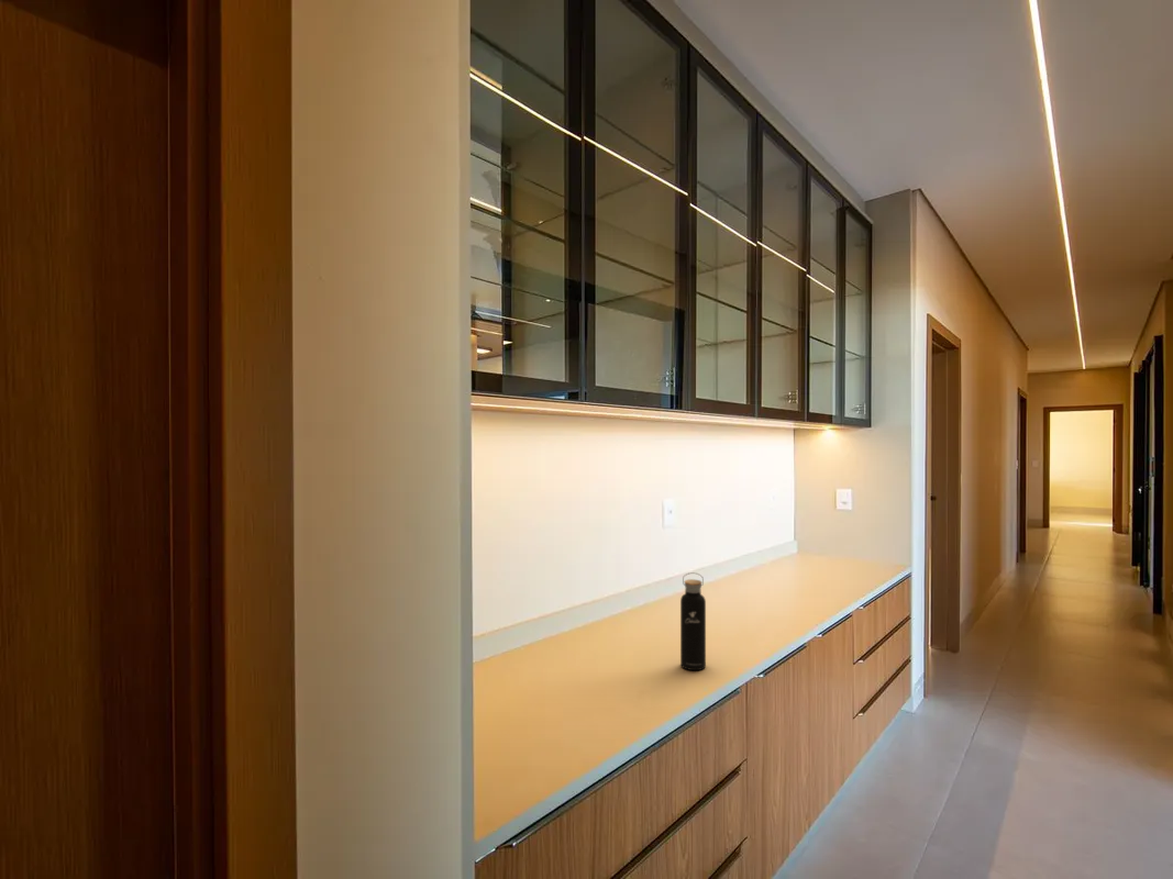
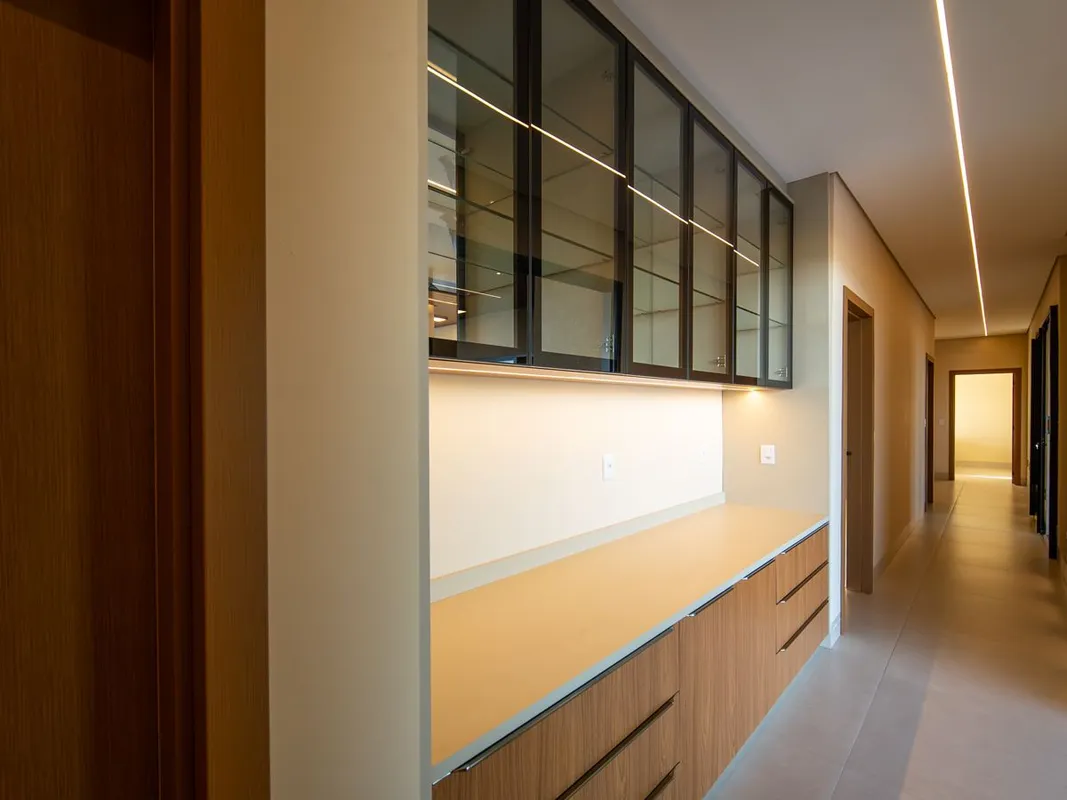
- water bottle [679,571,707,671]
